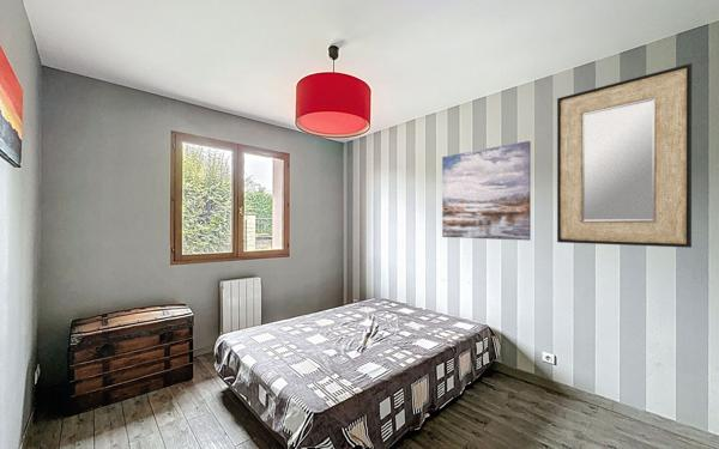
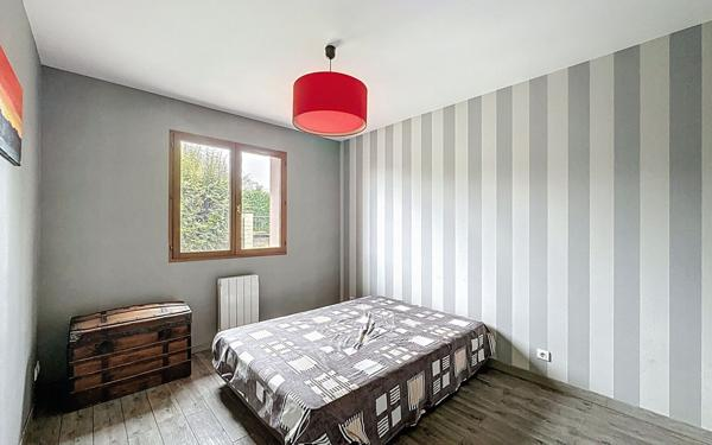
- home mirror [556,62,693,249]
- wall art [441,140,532,242]
